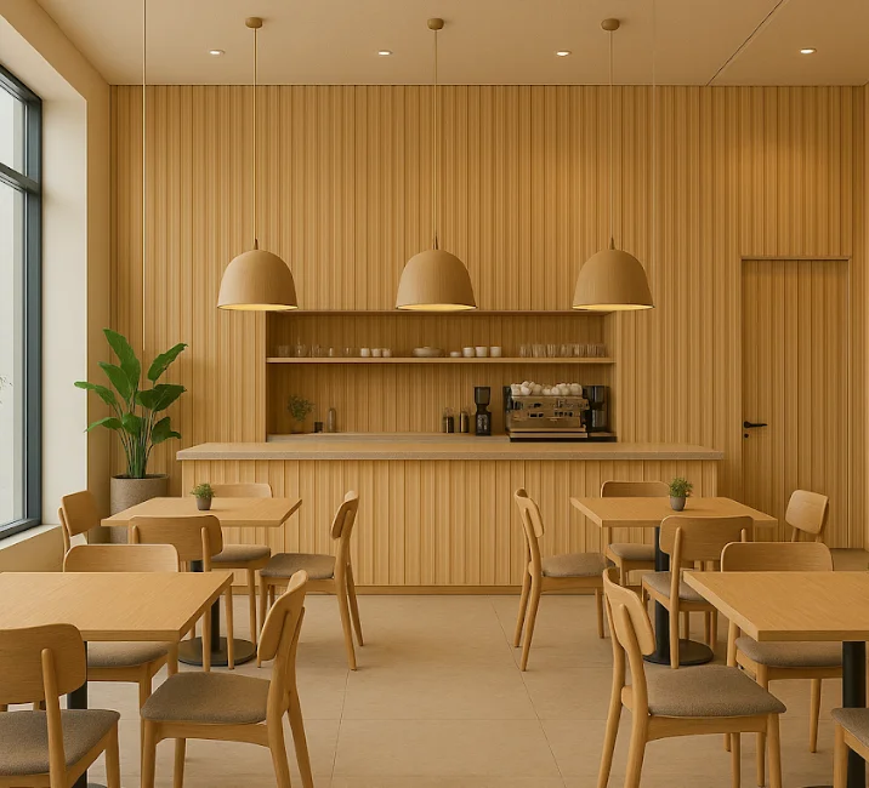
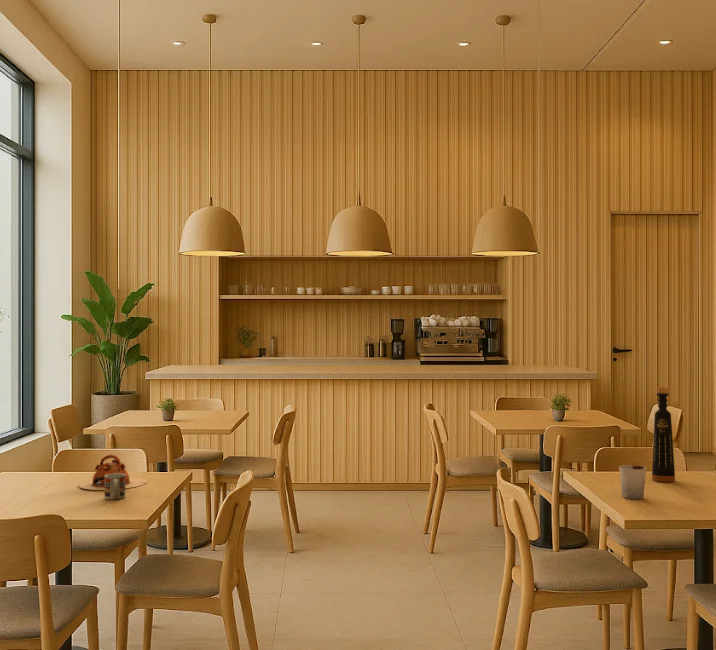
+ bottle [651,386,676,483]
+ teapot [78,454,148,491]
+ cup [618,464,647,500]
+ cup [103,473,127,500]
